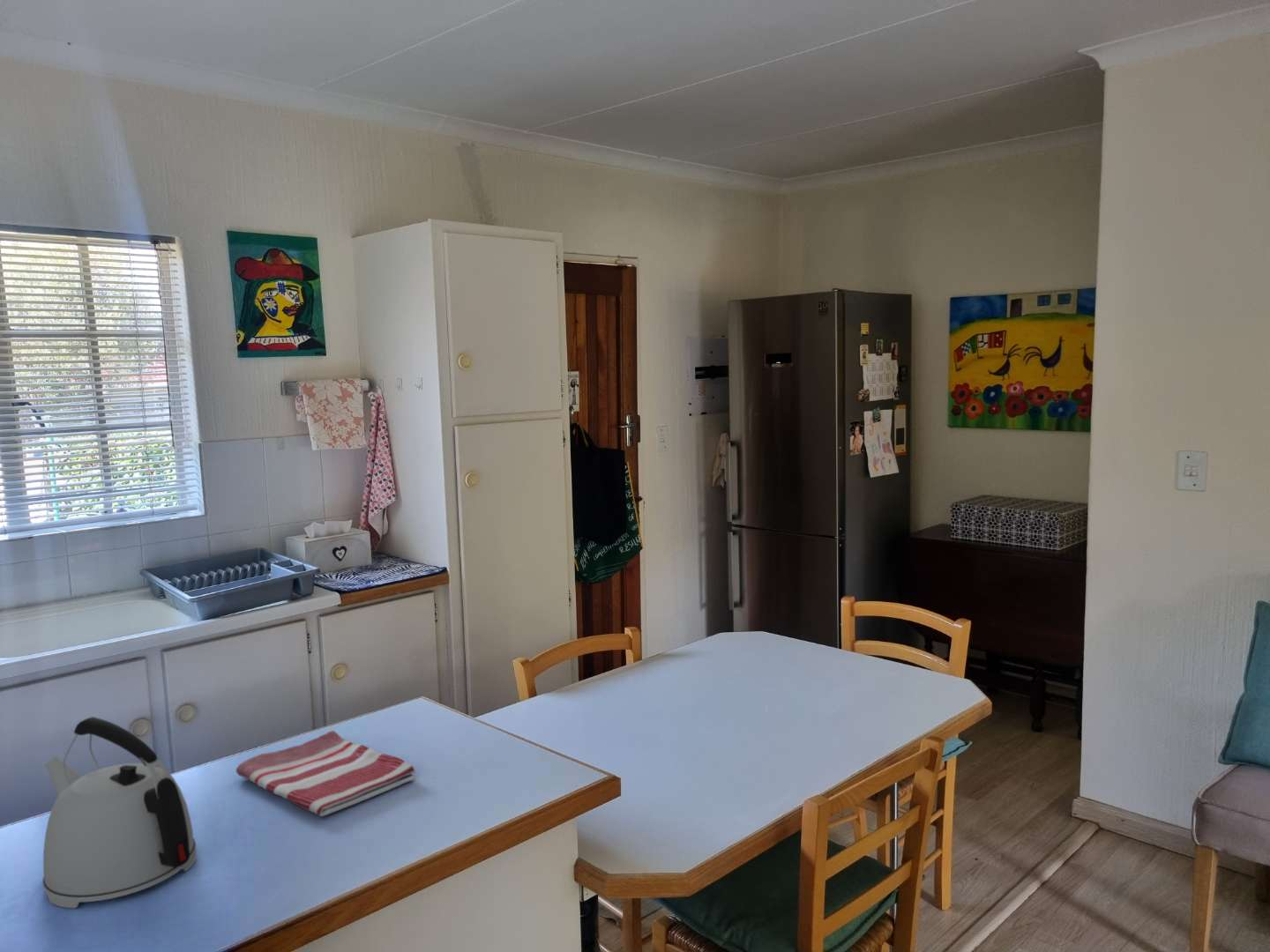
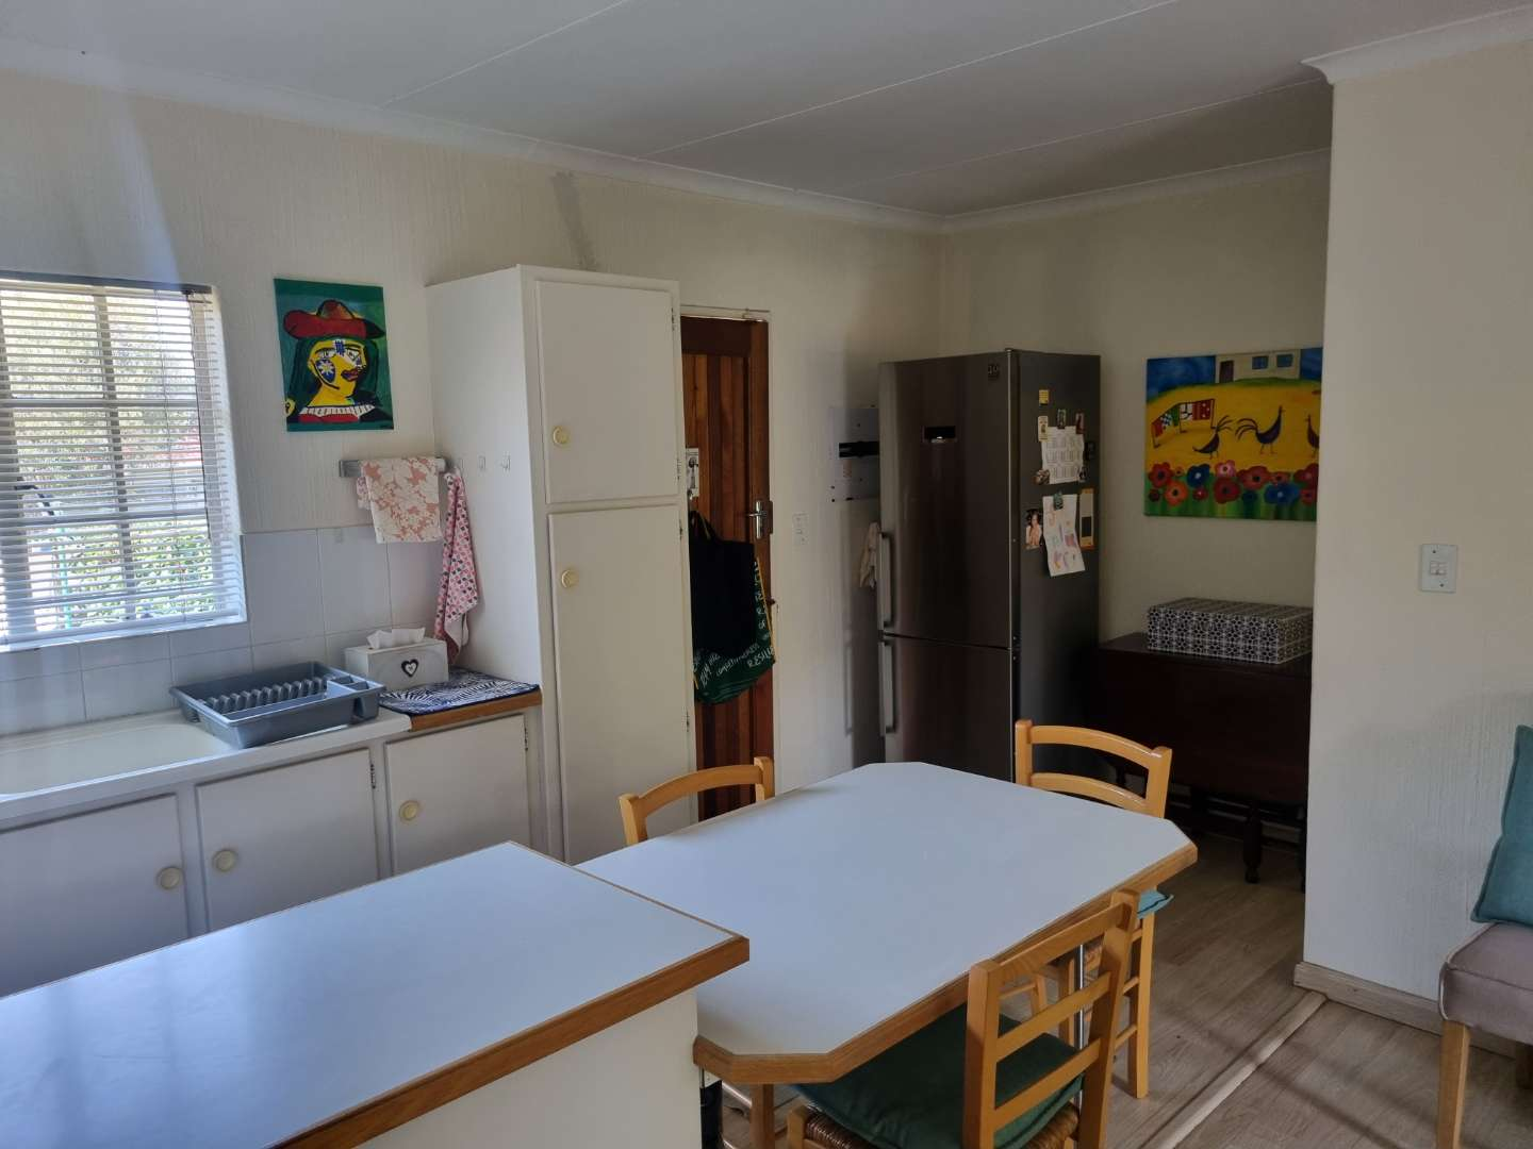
- dish towel [235,730,416,817]
- kettle [41,716,198,909]
